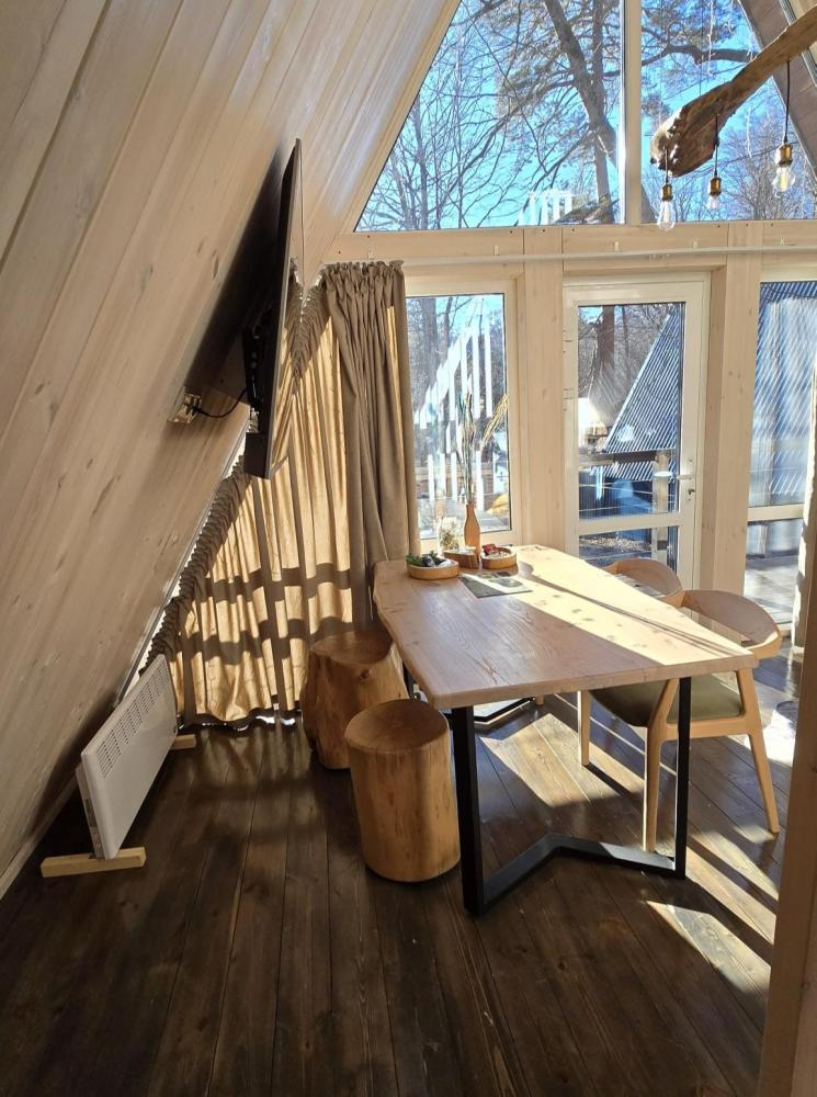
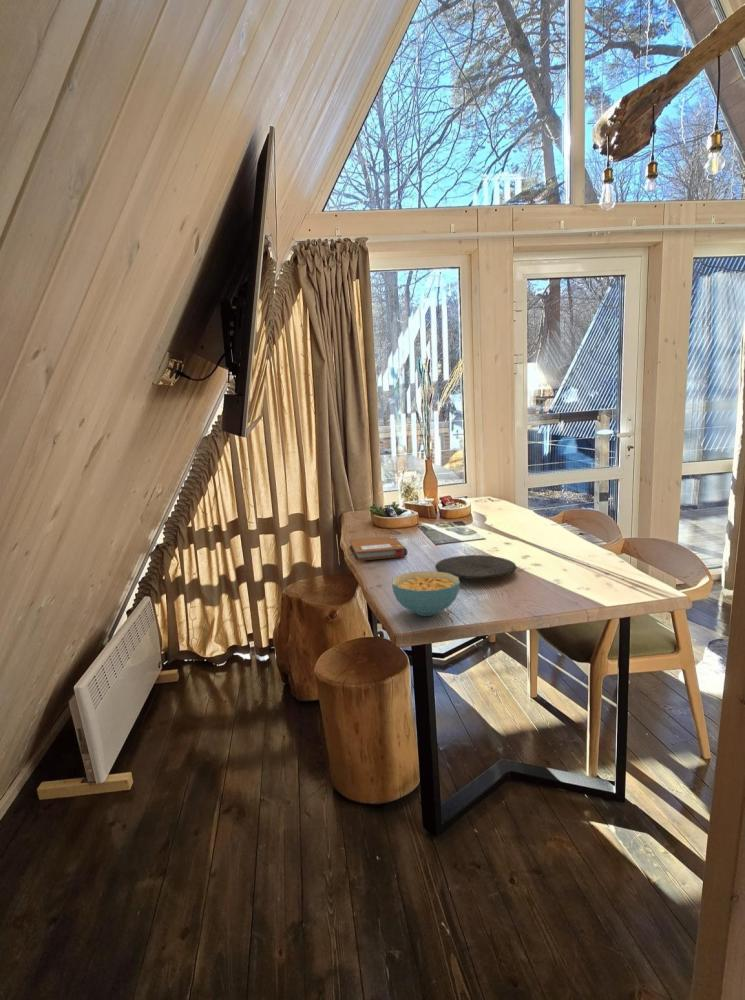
+ cereal bowl [391,570,461,617]
+ plate [434,554,518,580]
+ notebook [348,535,408,562]
